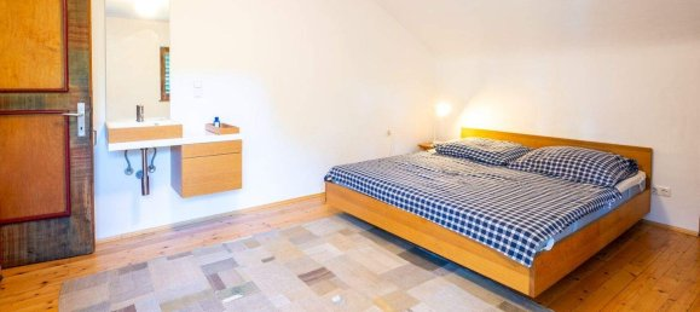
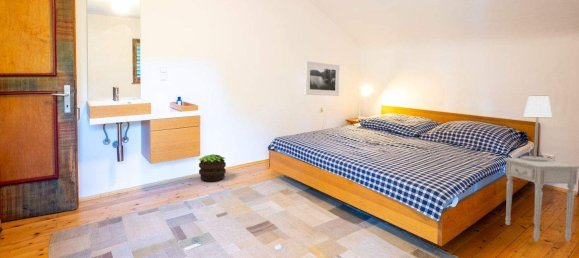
+ nightstand [502,157,579,243]
+ table lamp [521,95,553,162]
+ potted plant [198,153,227,182]
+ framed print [304,60,340,97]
